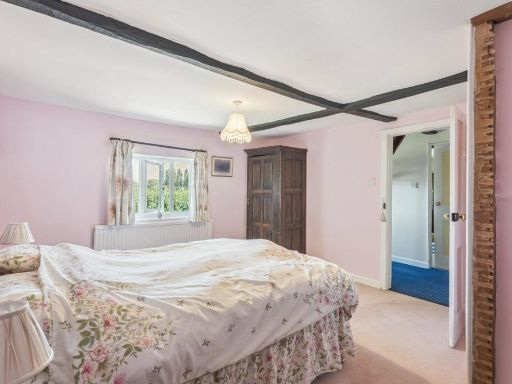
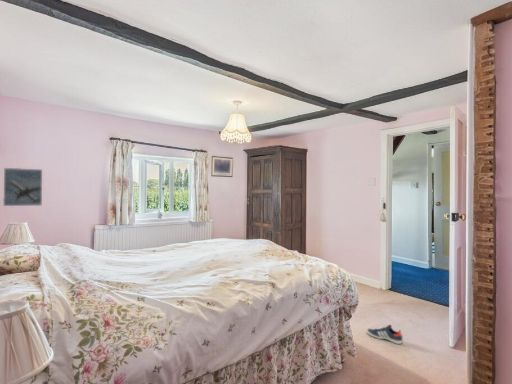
+ sneaker [366,324,404,345]
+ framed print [2,167,43,207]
